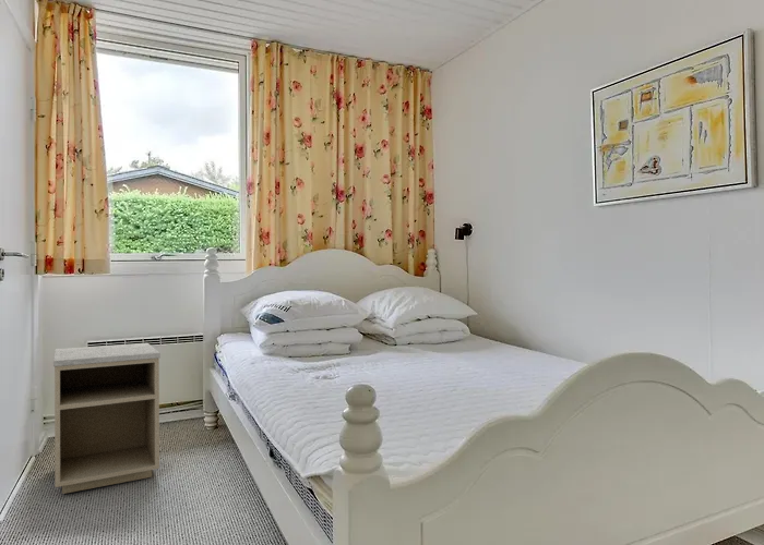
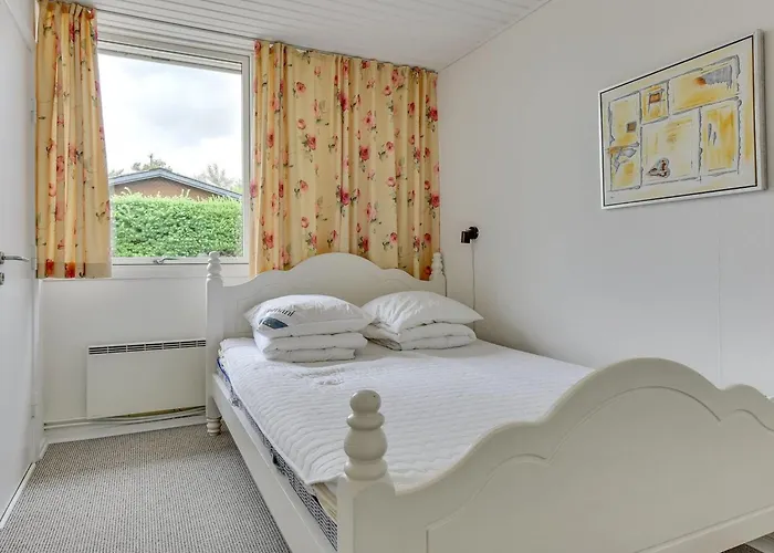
- nightstand [52,342,162,495]
